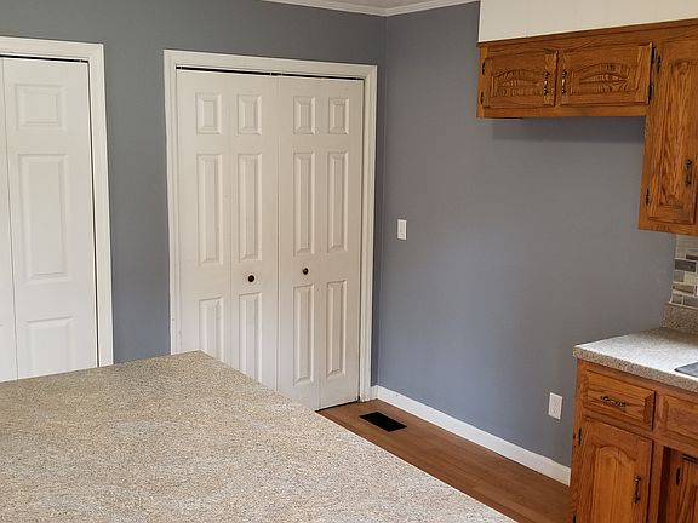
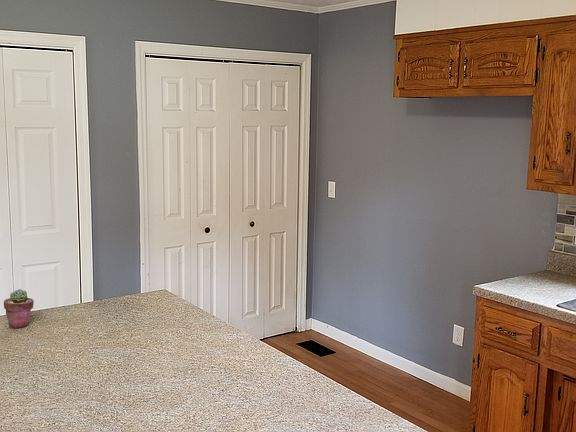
+ potted succulent [3,288,35,329]
